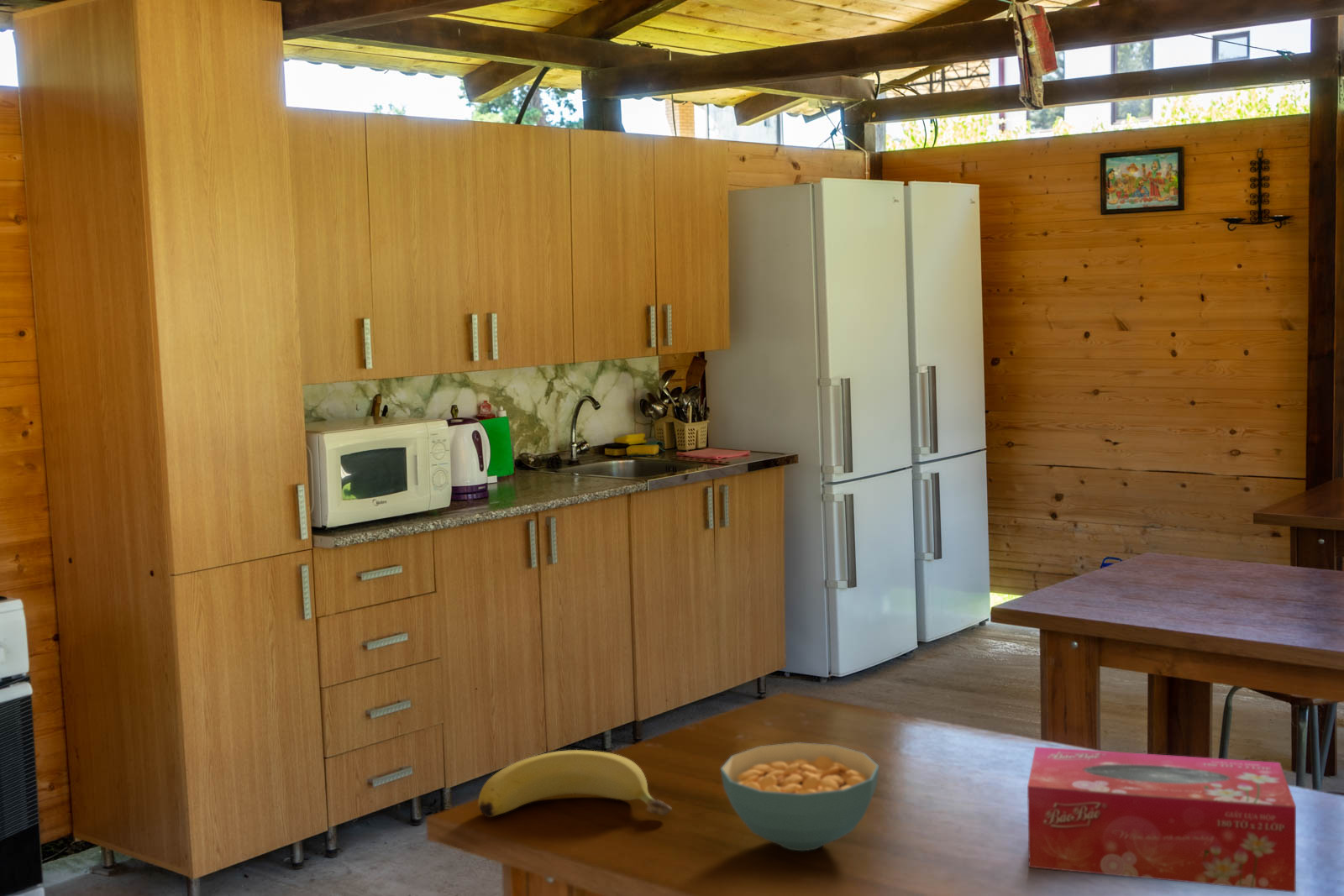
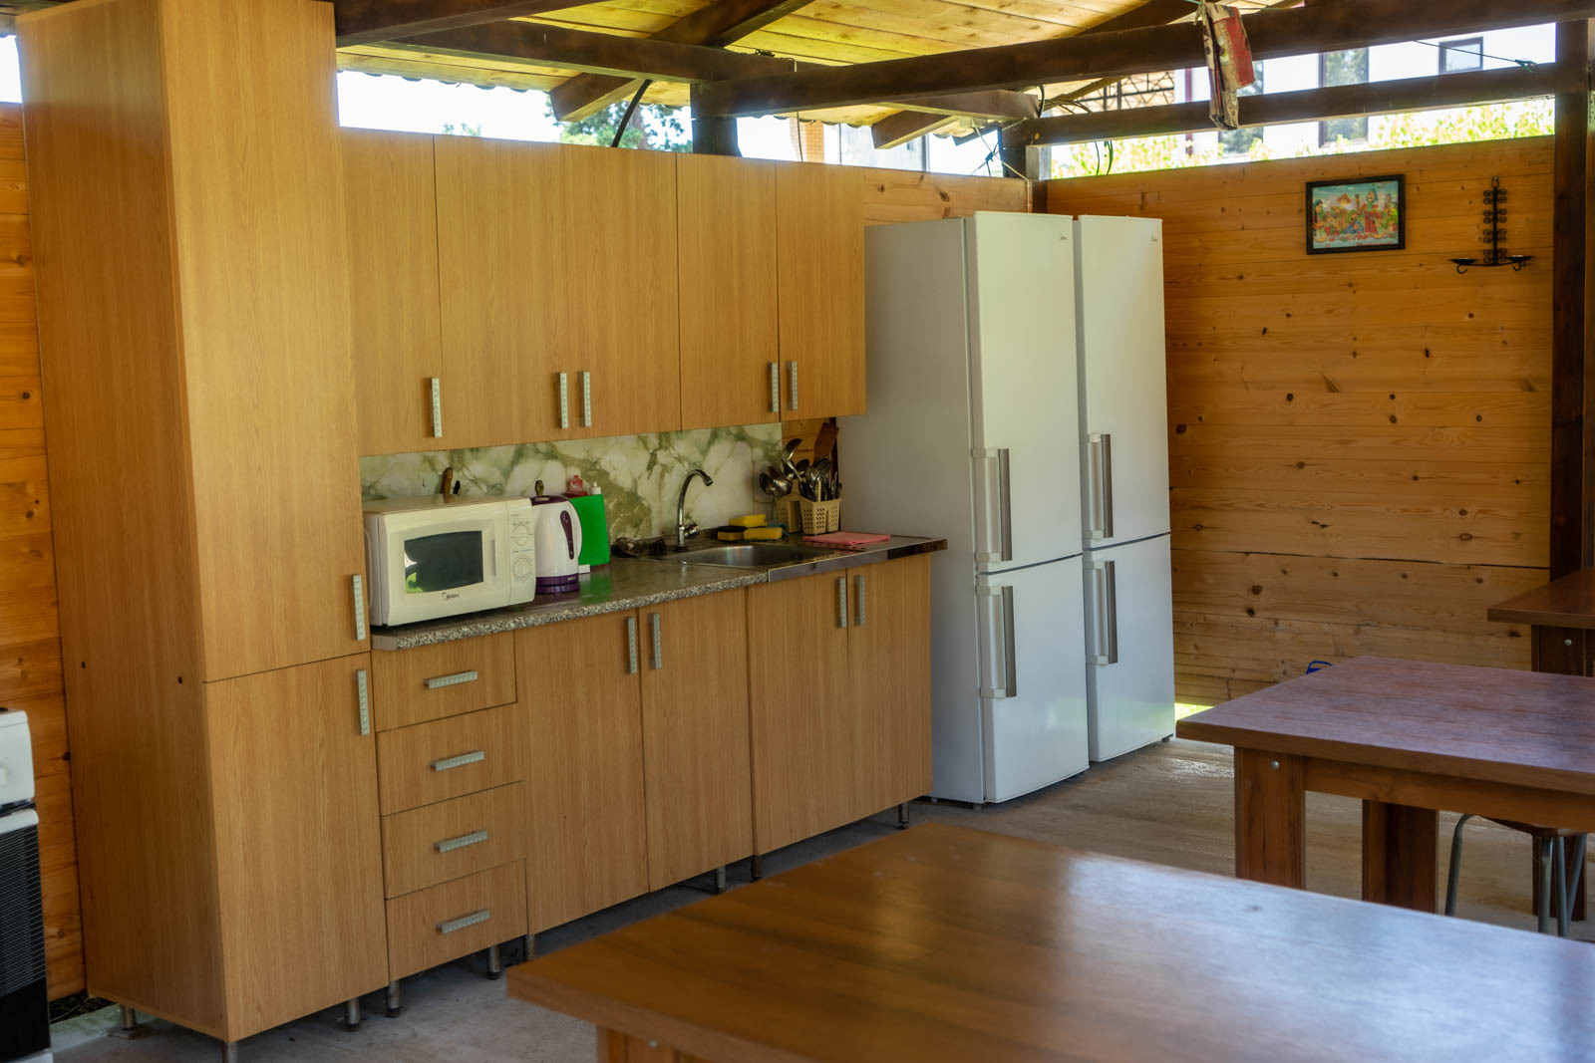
- cereal bowl [720,741,879,851]
- tissue box [1026,746,1297,893]
- banana [478,749,673,818]
